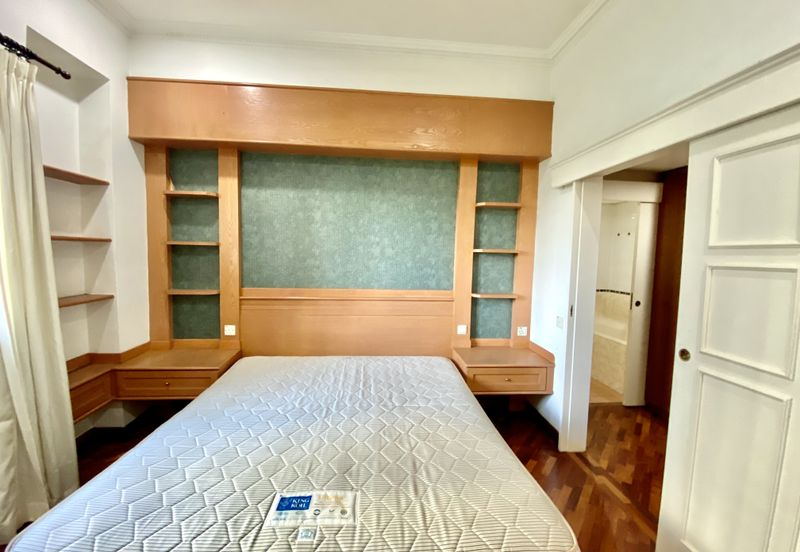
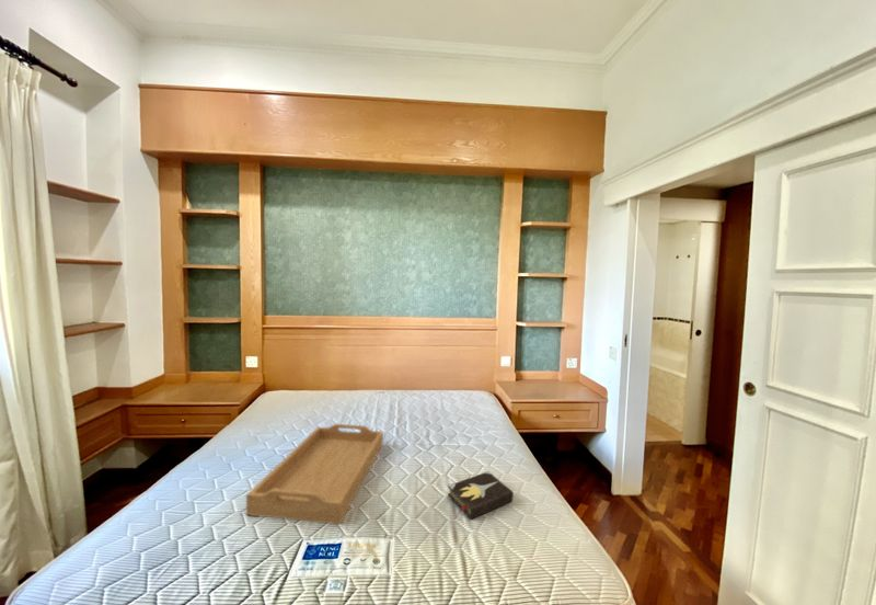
+ hardback book [447,470,515,521]
+ serving tray [245,423,384,525]
